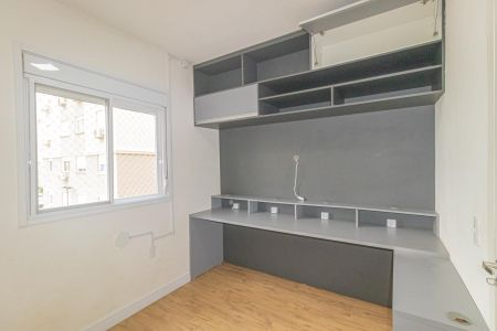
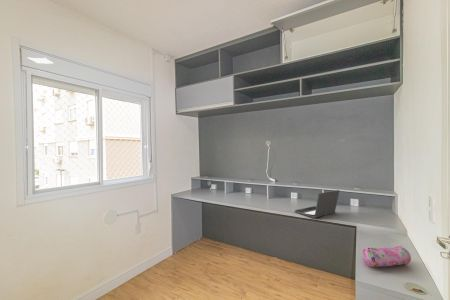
+ pencil case [362,245,412,268]
+ laptop [294,189,340,219]
